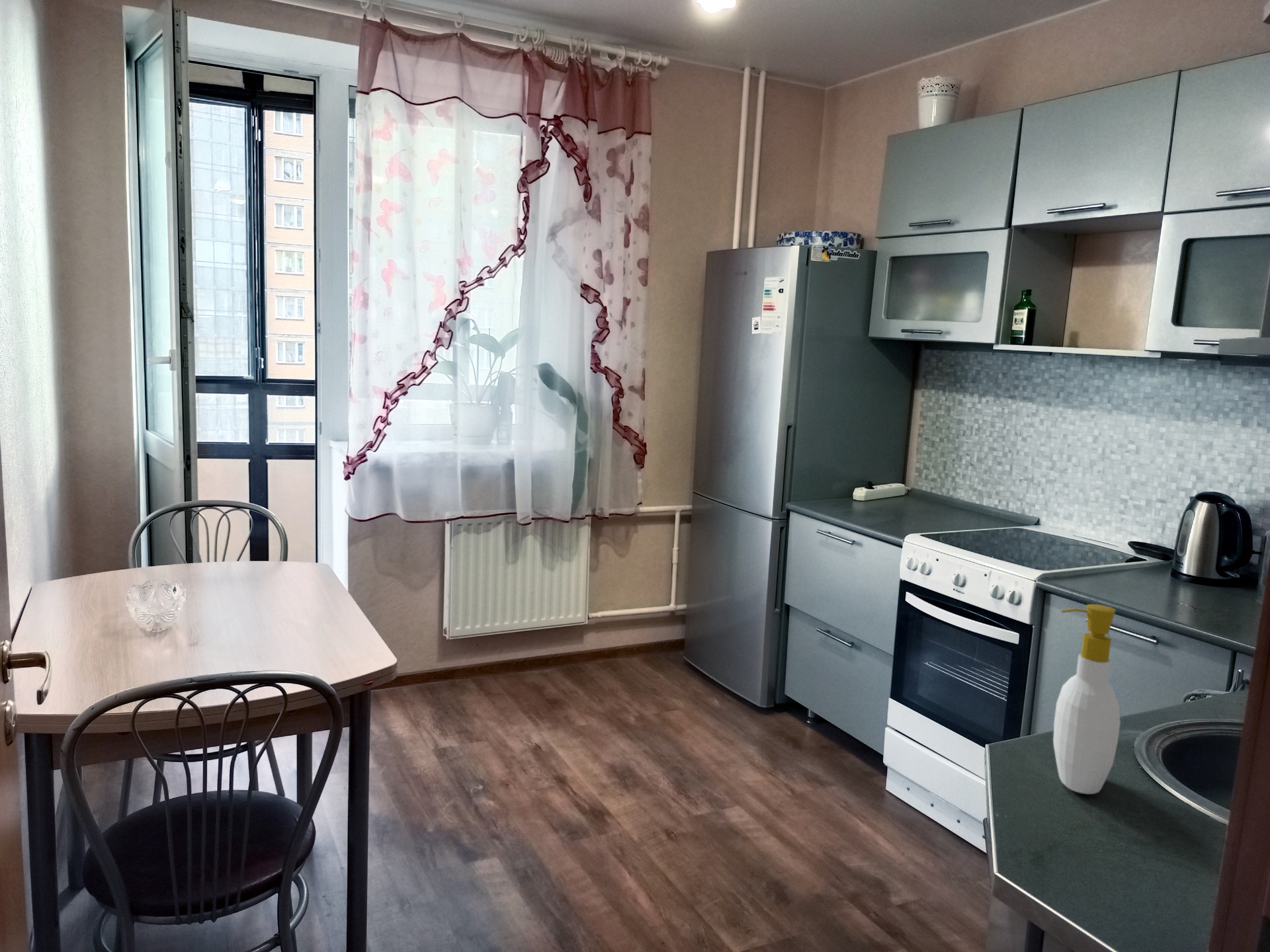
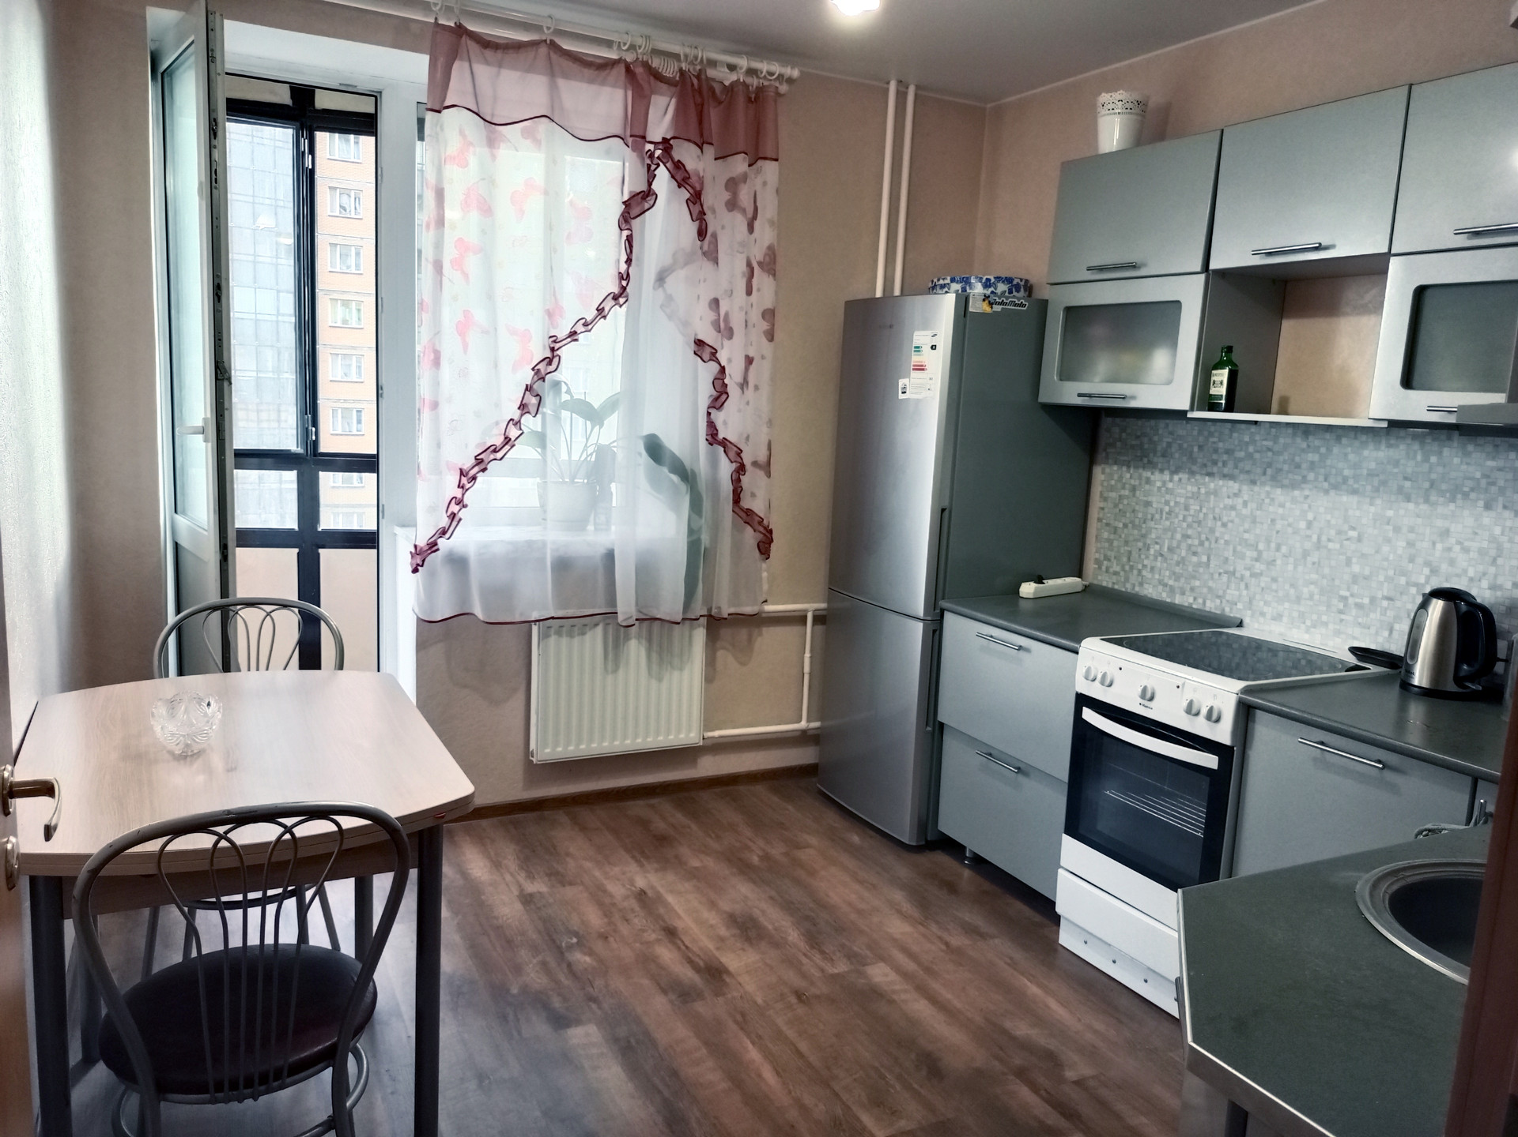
- soap bottle [1052,604,1121,795]
